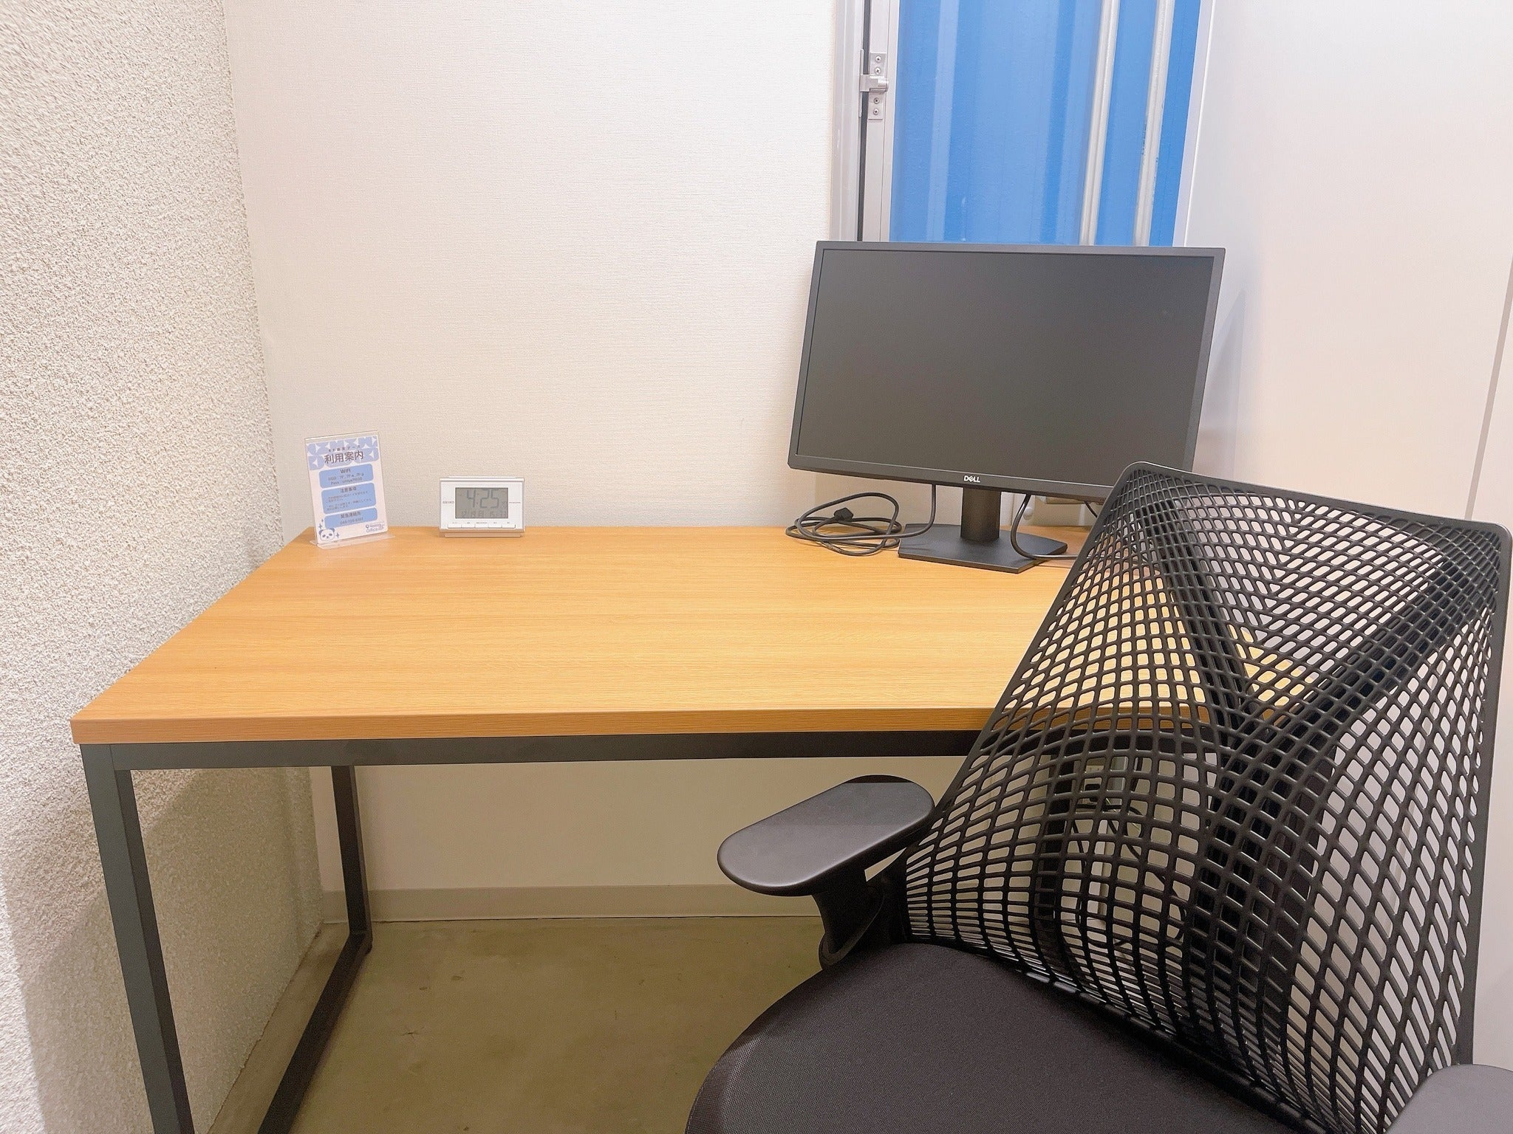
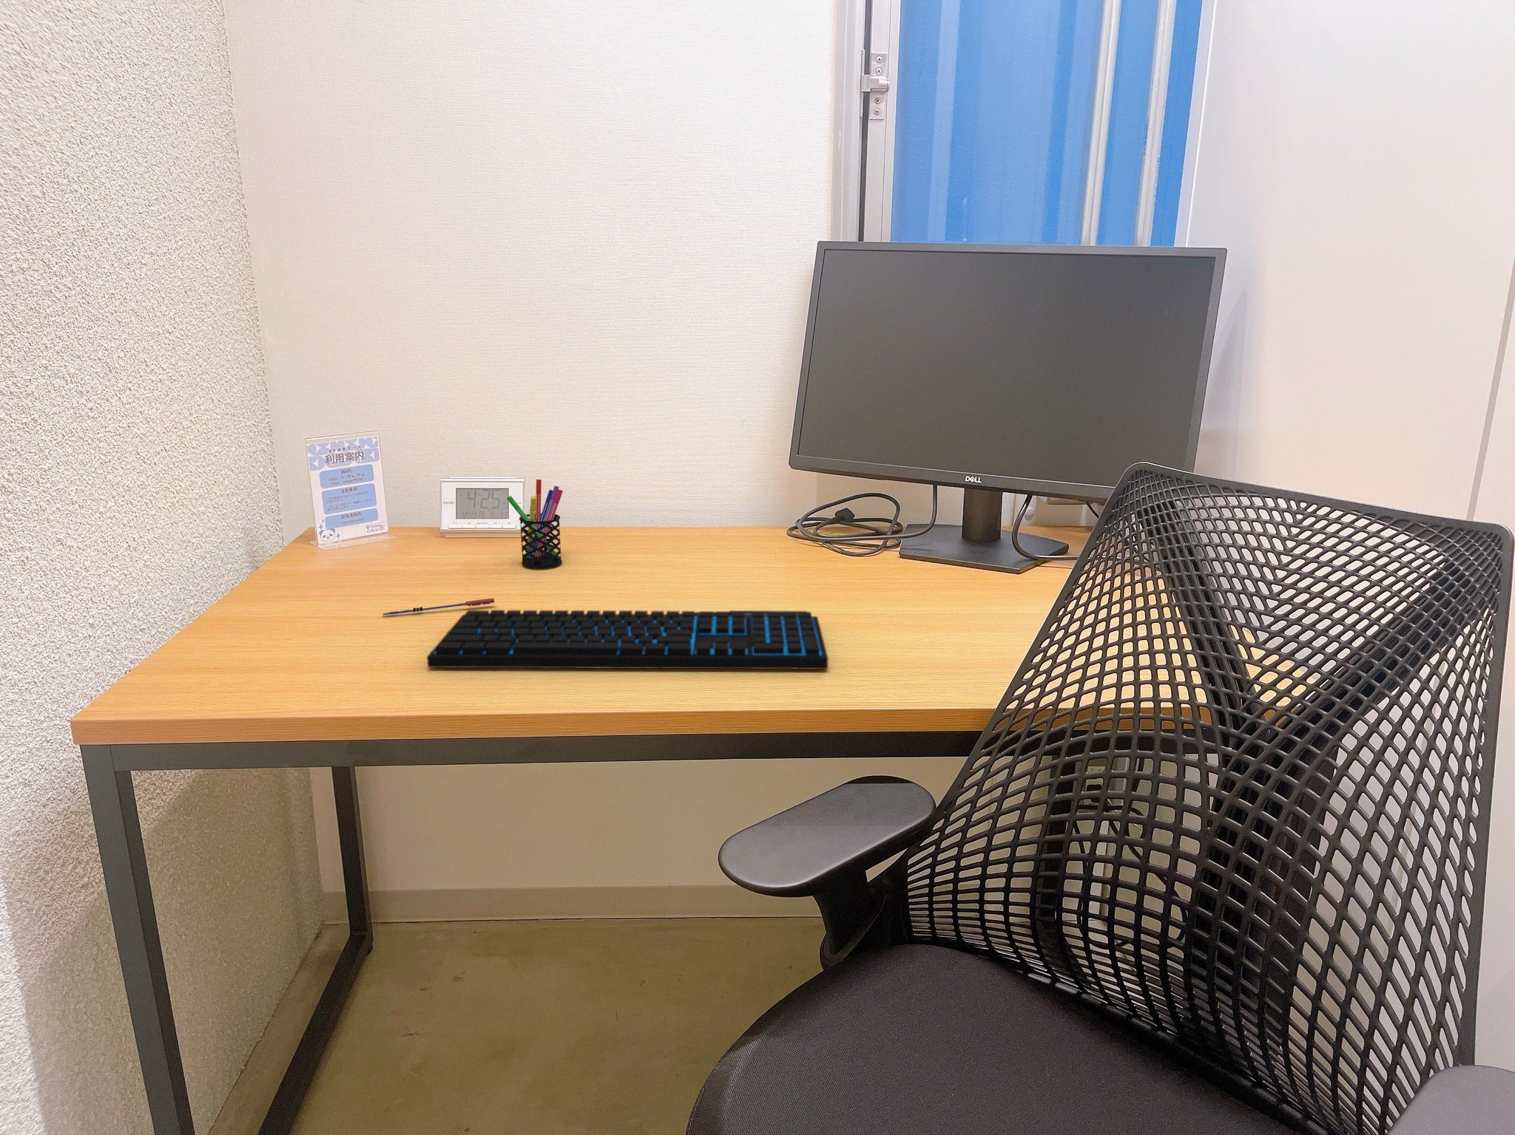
+ pen [382,597,495,616]
+ keyboard [426,609,829,670]
+ pen holder [506,479,564,569]
